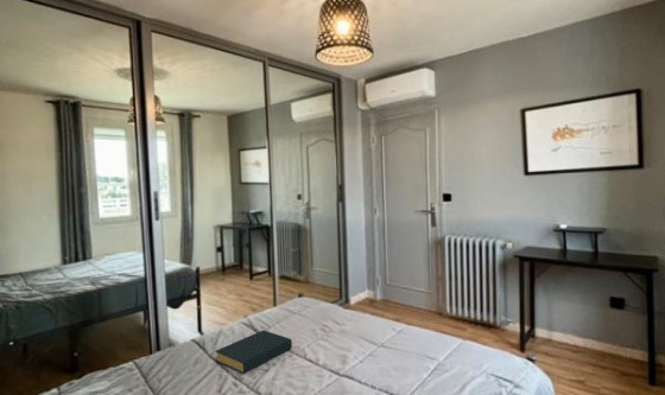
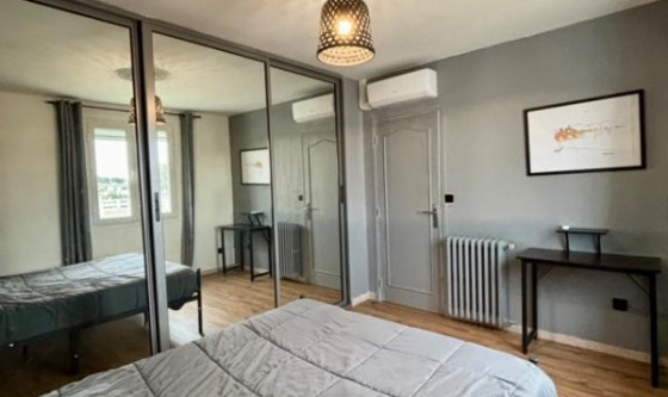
- hardback book [214,330,293,374]
